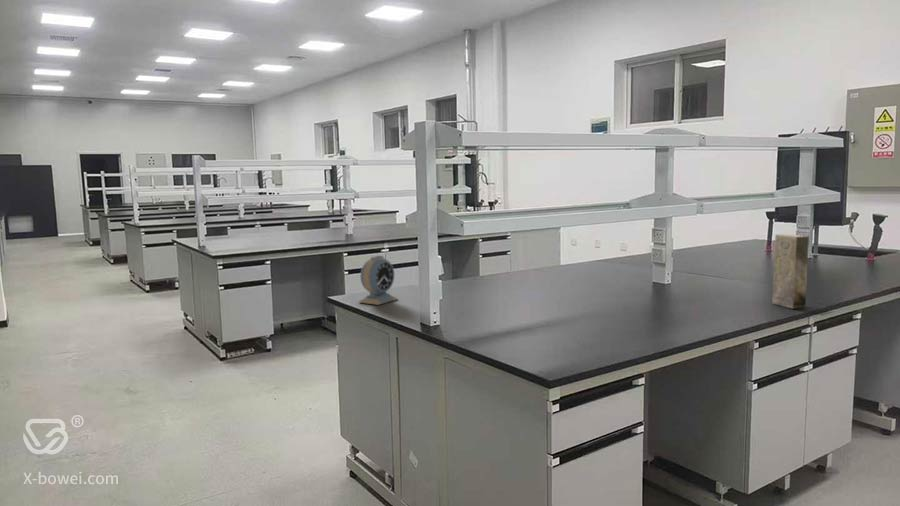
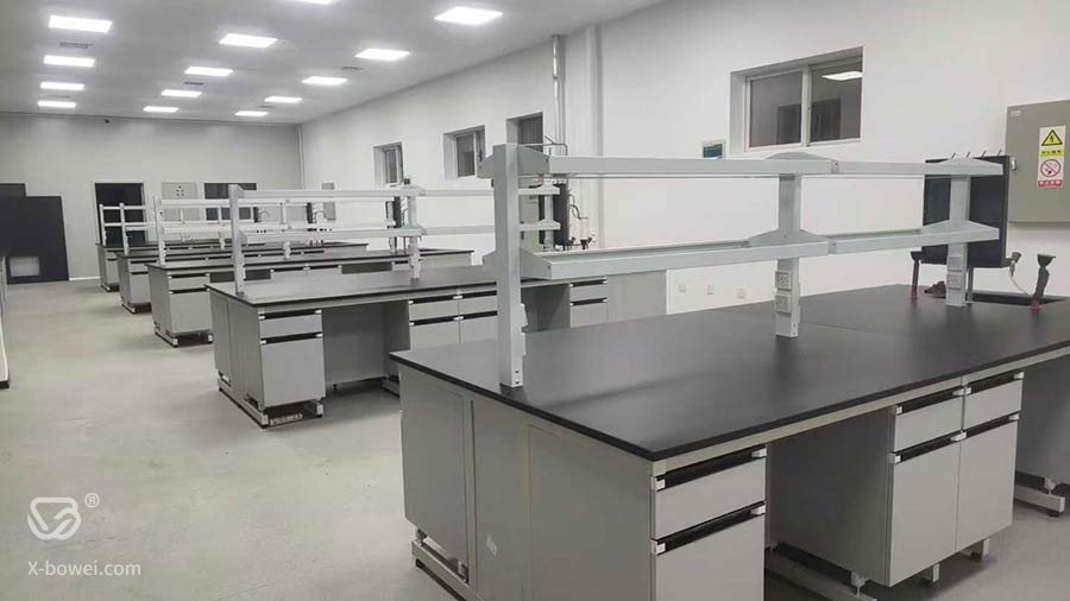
- alarm clock [358,254,399,306]
- box [771,233,810,310]
